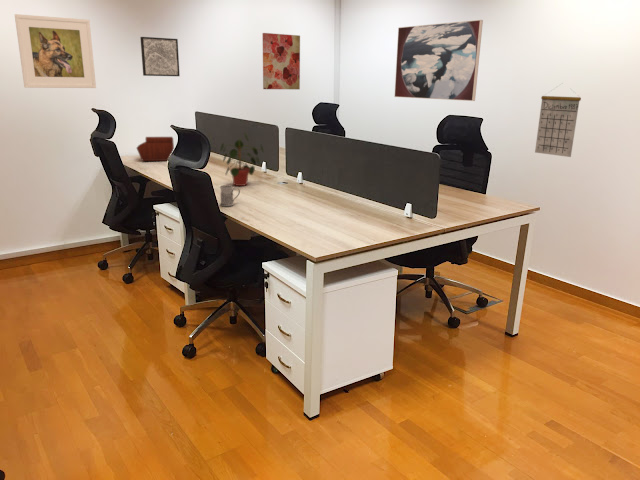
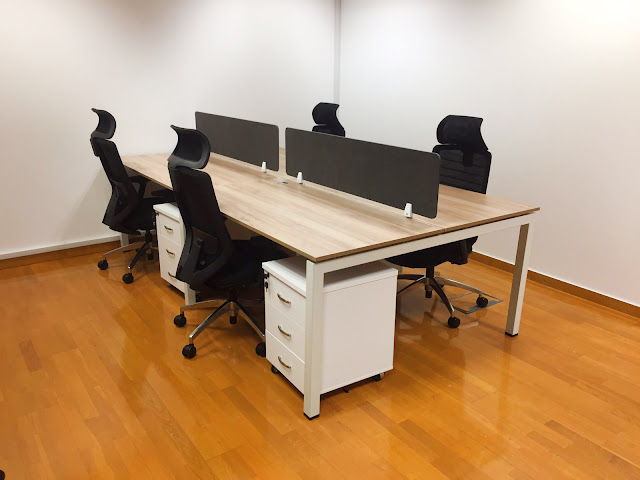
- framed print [394,19,484,102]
- wall art [262,32,301,90]
- calendar [534,83,582,158]
- wall art [139,36,181,77]
- mug [219,184,241,207]
- sewing box [136,136,175,162]
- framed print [14,13,97,89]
- potted plant [219,131,265,187]
